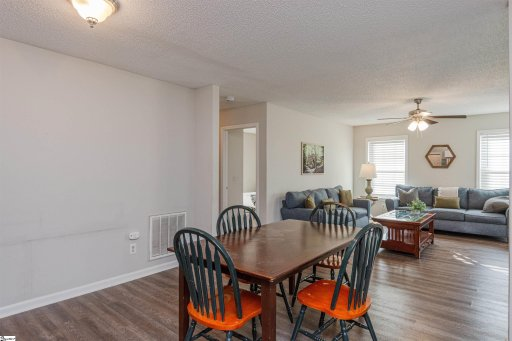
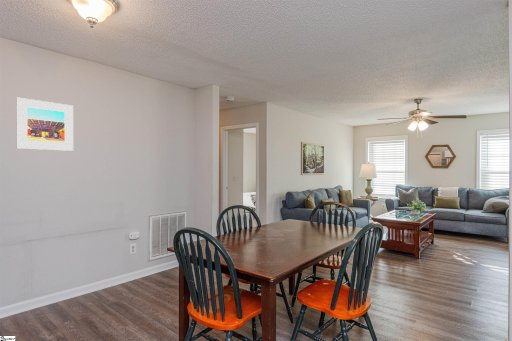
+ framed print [16,97,74,152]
